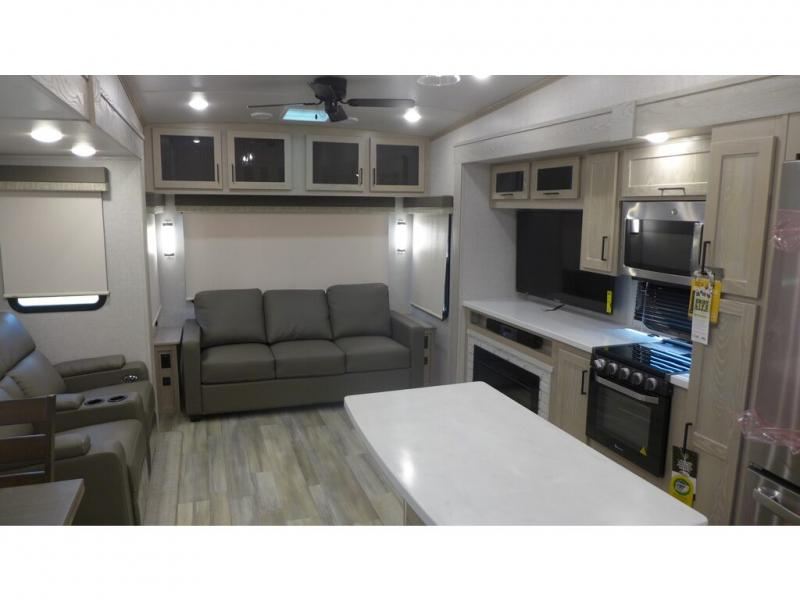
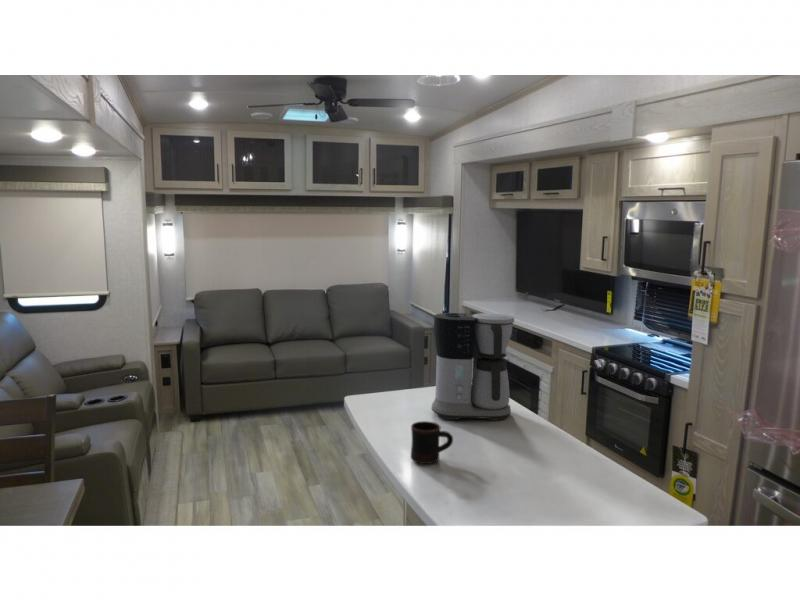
+ coffee maker [431,312,515,422]
+ mug [410,420,454,465]
